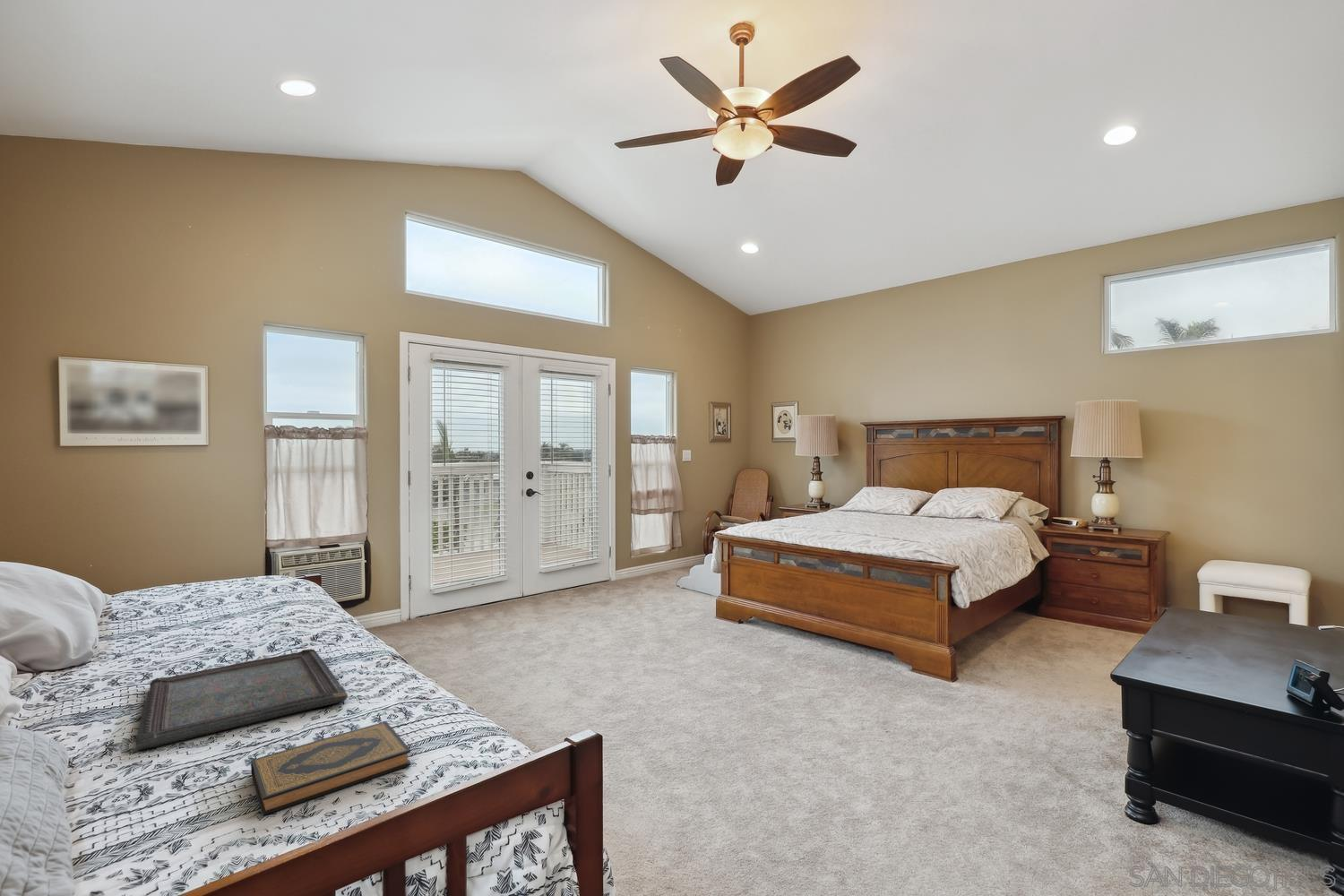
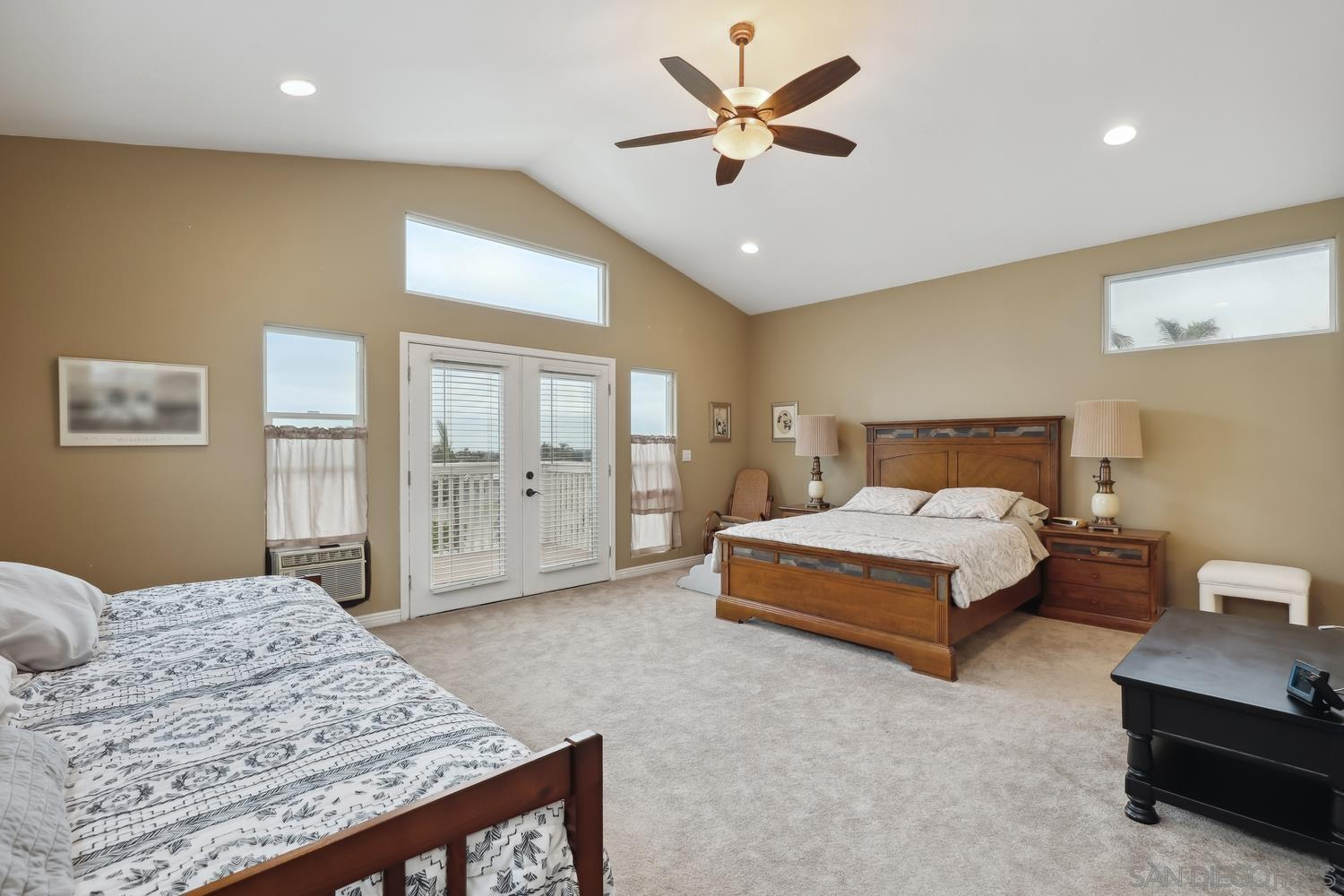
- hardback book [250,720,411,816]
- serving tray [135,648,349,751]
